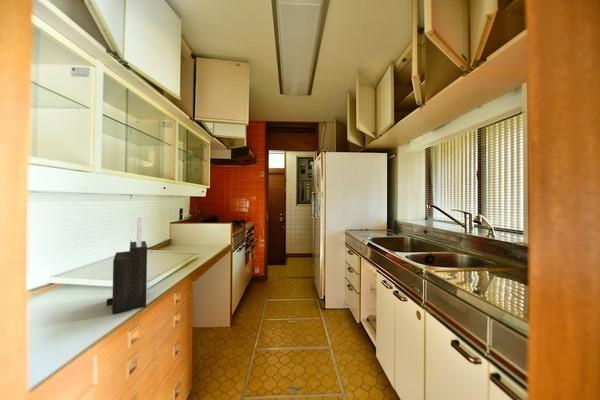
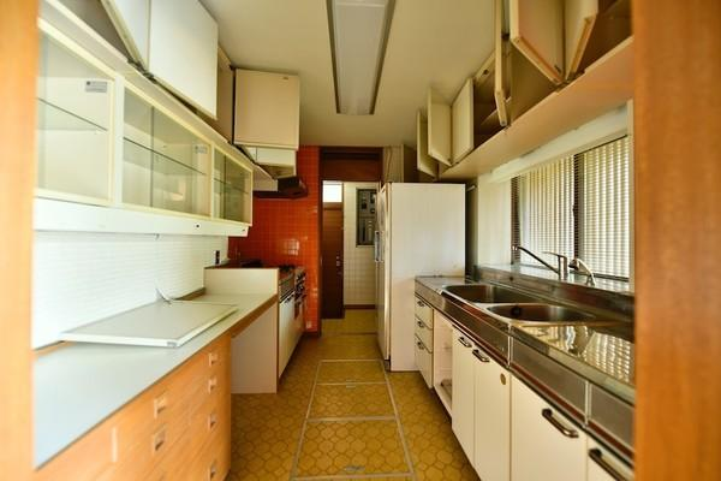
- knife block [106,214,148,315]
